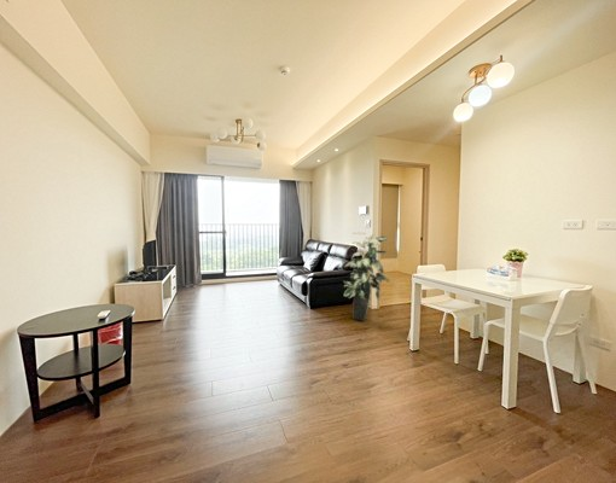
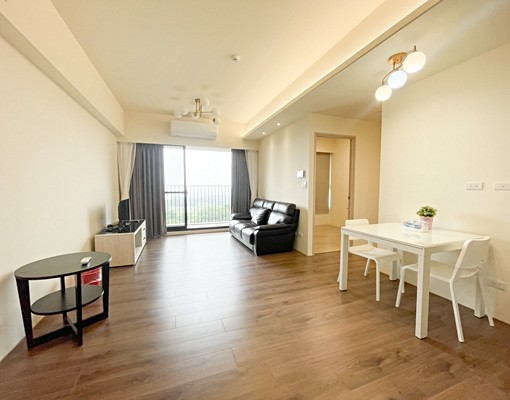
- indoor plant [343,231,390,322]
